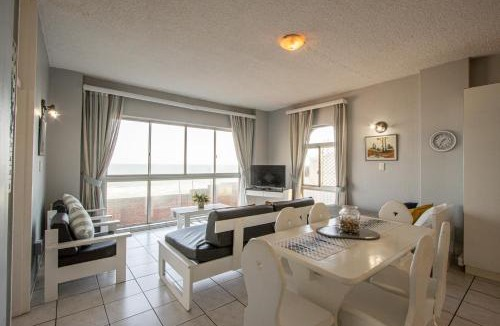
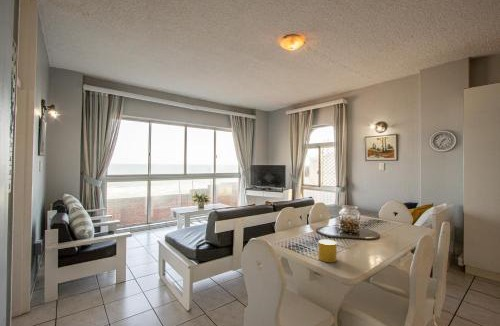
+ cup [318,238,338,263]
